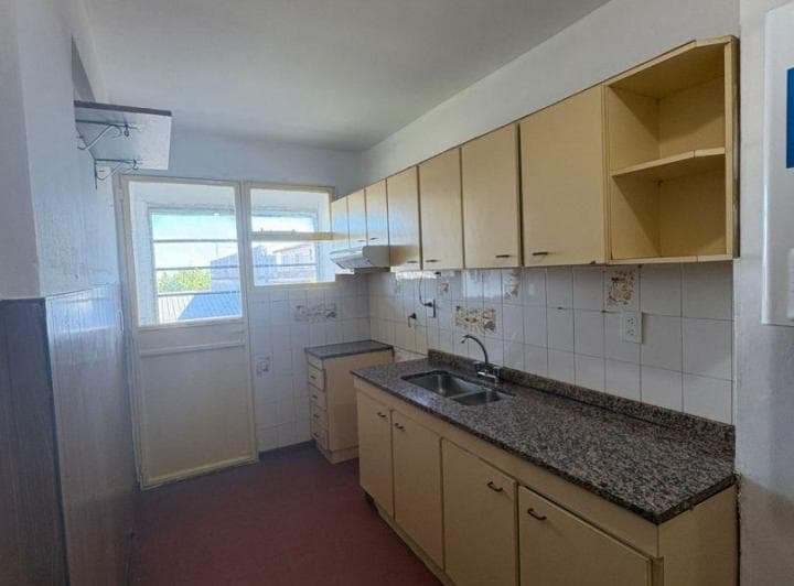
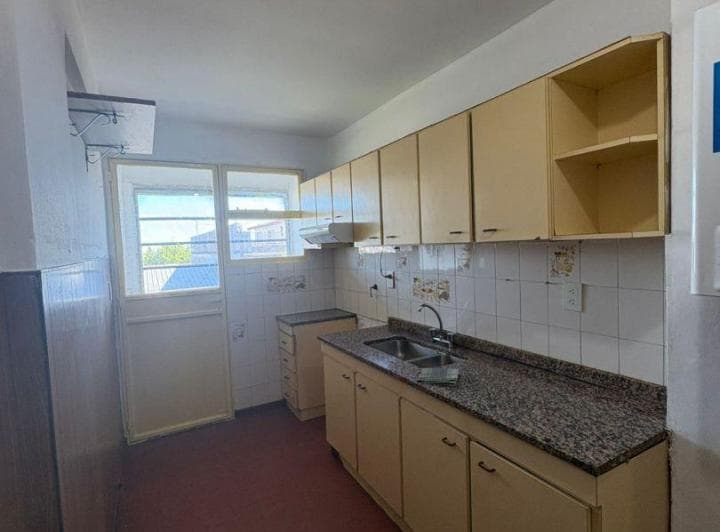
+ dish towel [415,367,460,387]
